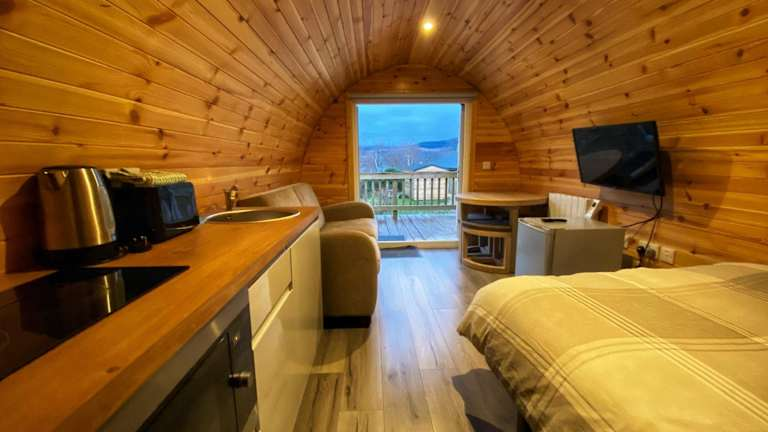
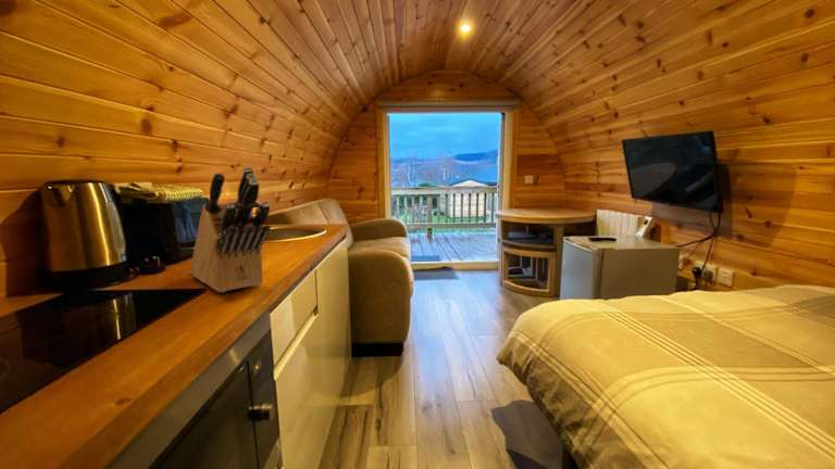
+ knife block [190,165,272,293]
